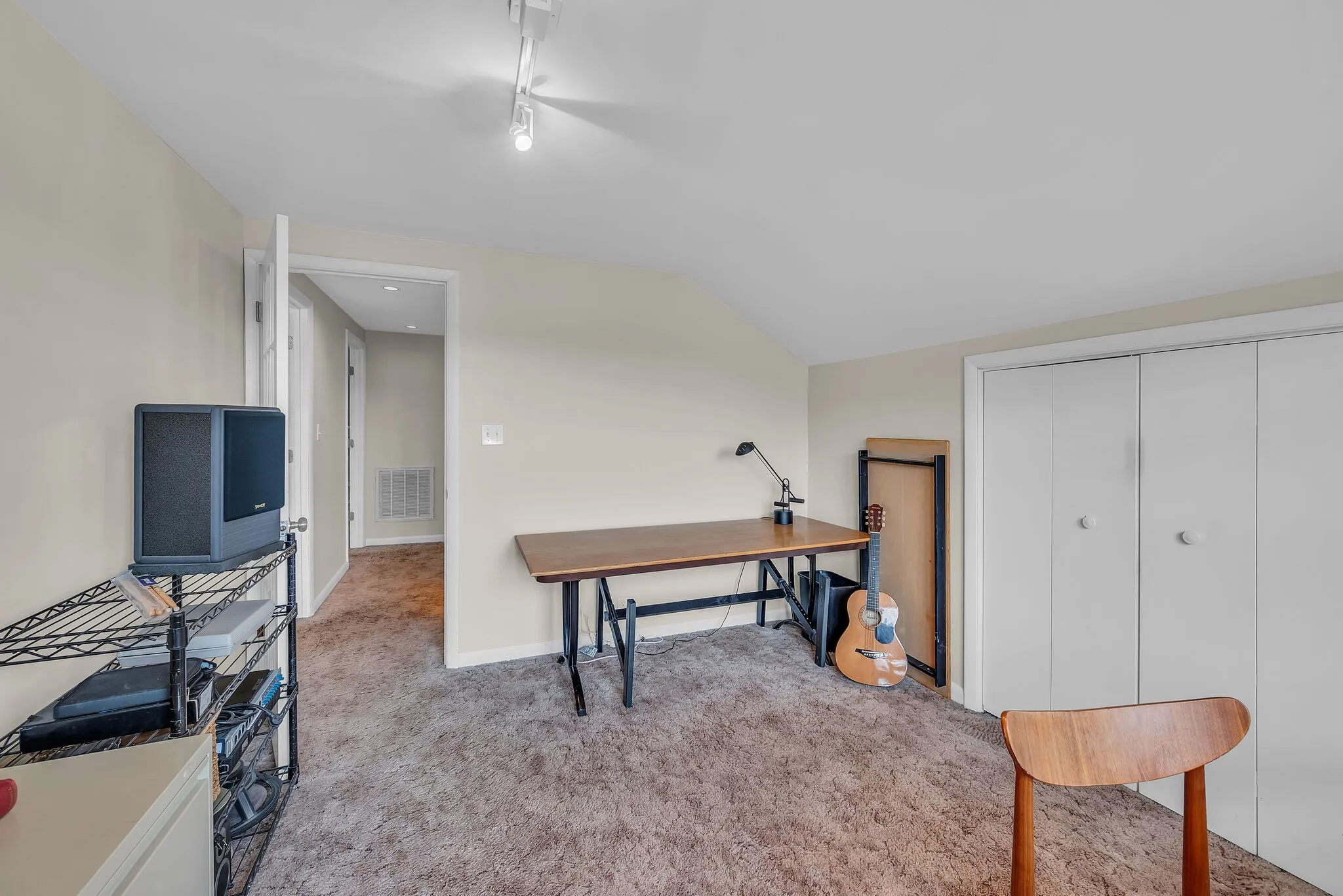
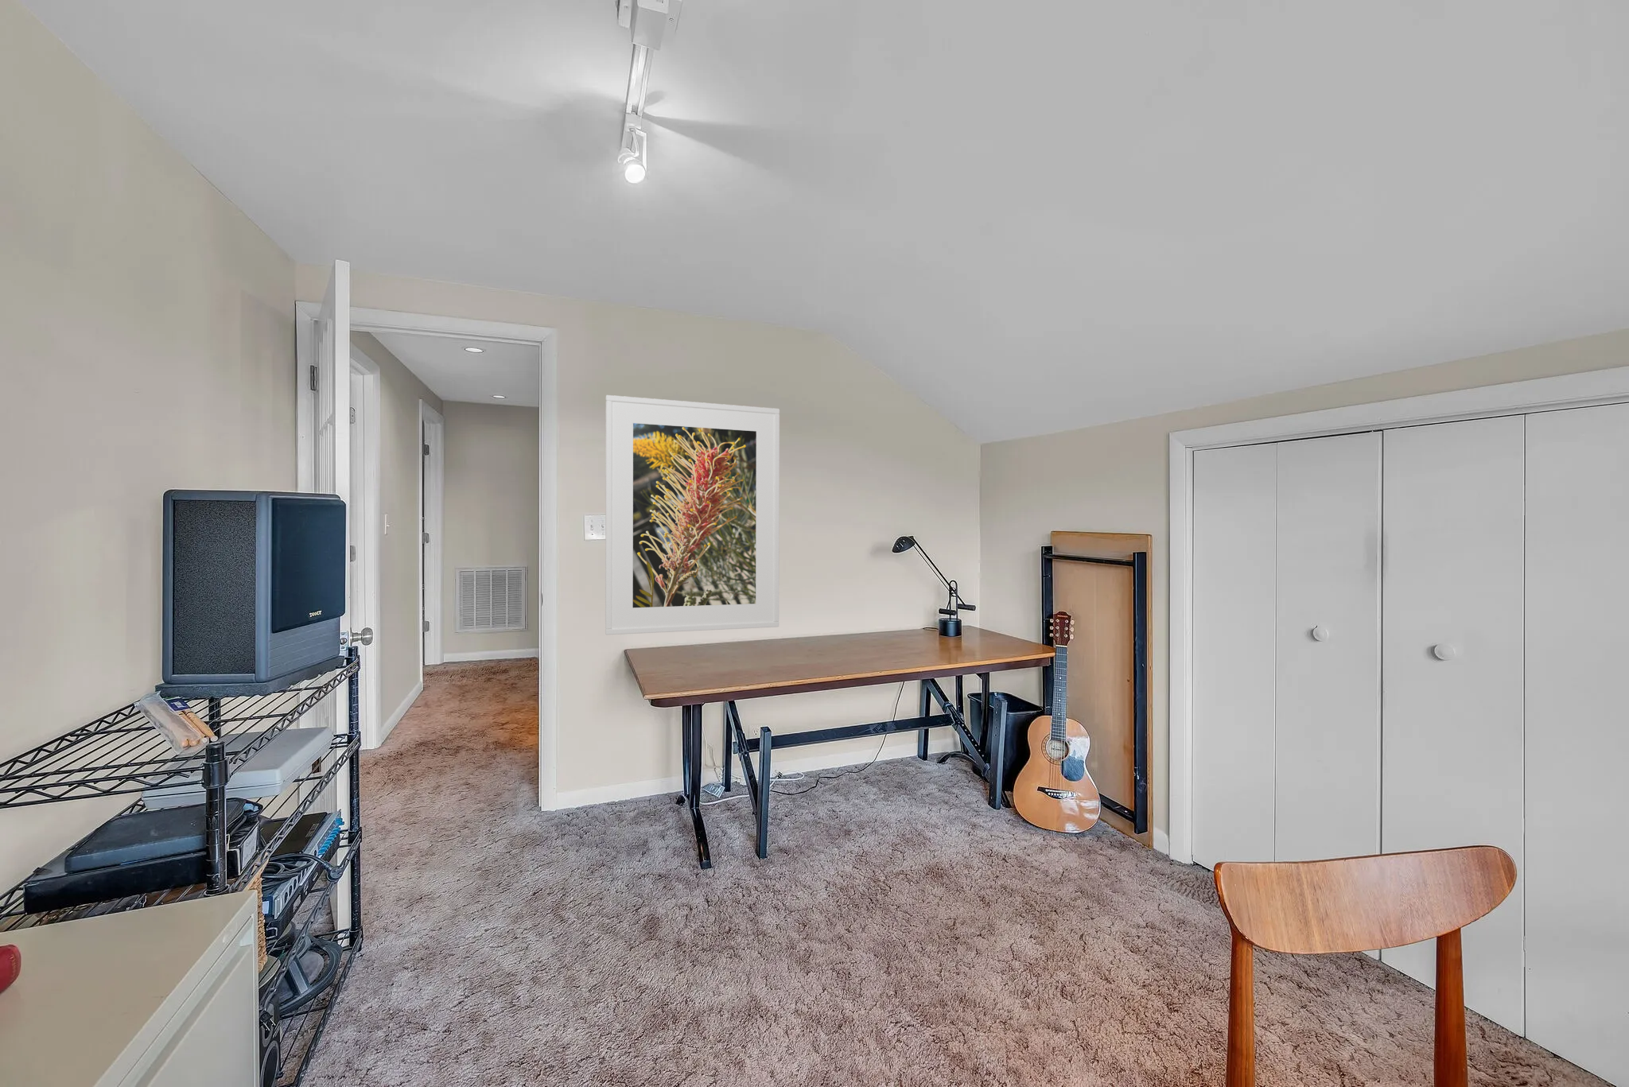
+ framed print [604,394,780,636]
